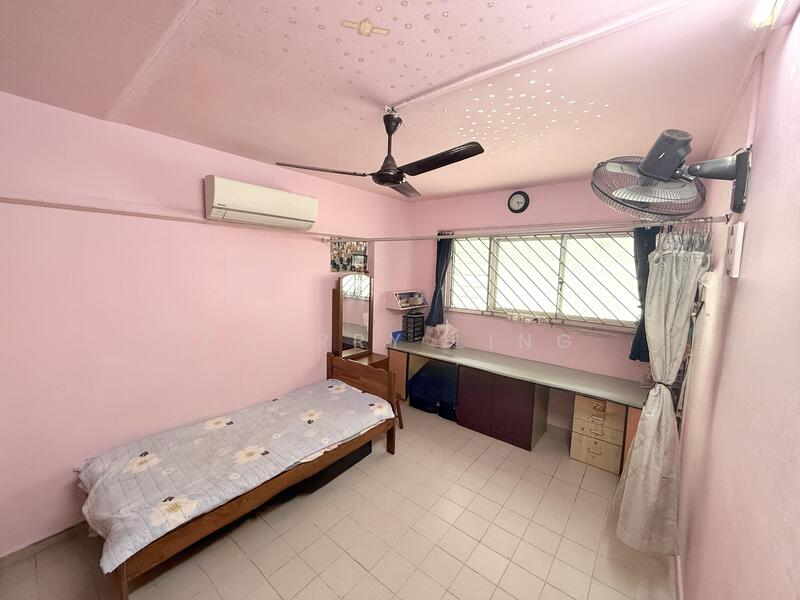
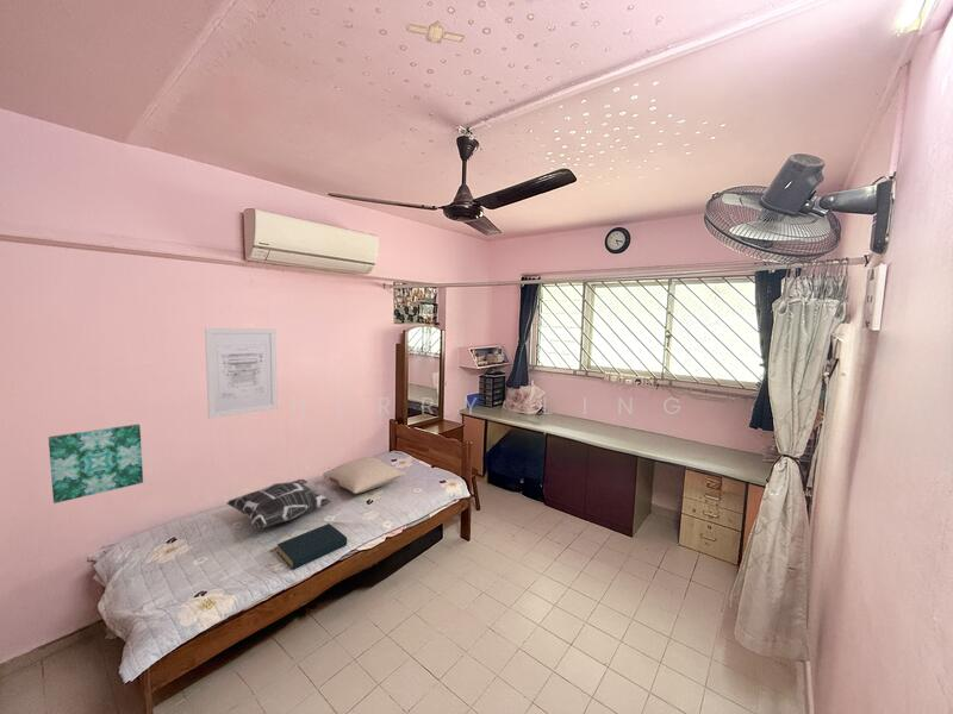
+ hardback book [275,522,348,571]
+ wall art [48,424,144,505]
+ wall art [204,327,279,420]
+ decorative pillow [226,478,332,532]
+ pillow [322,456,407,495]
